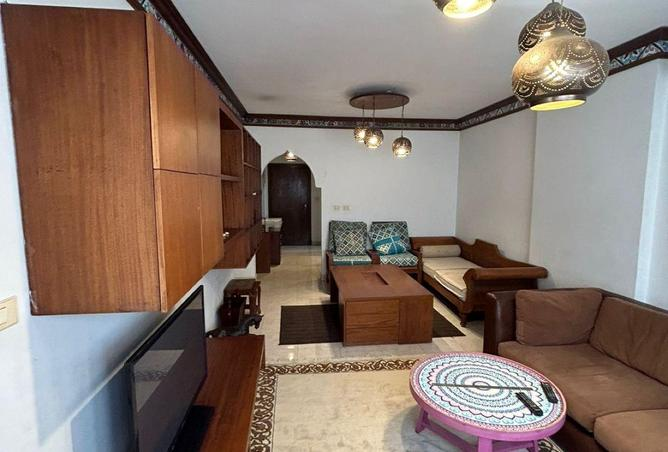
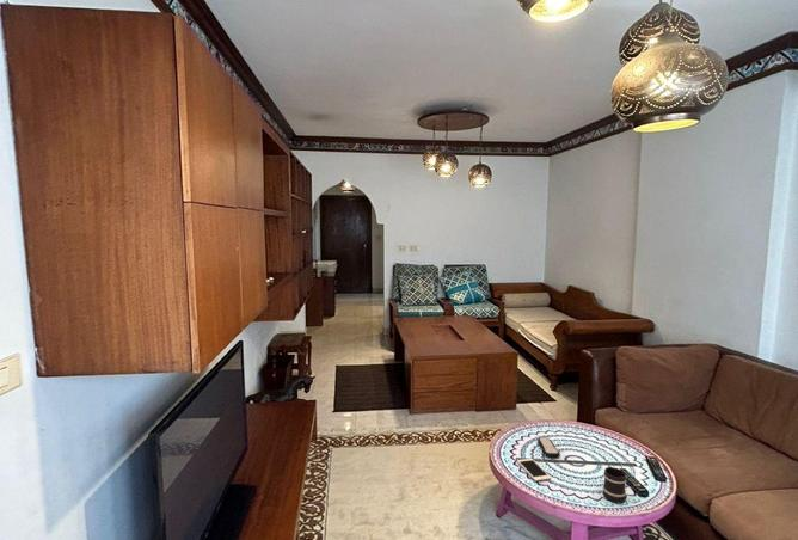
+ remote control [536,436,561,459]
+ mug [602,466,627,504]
+ cell phone [516,458,552,483]
